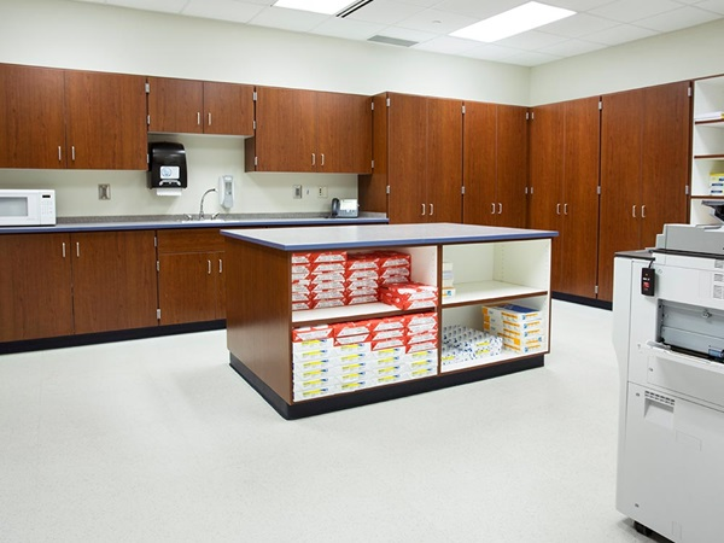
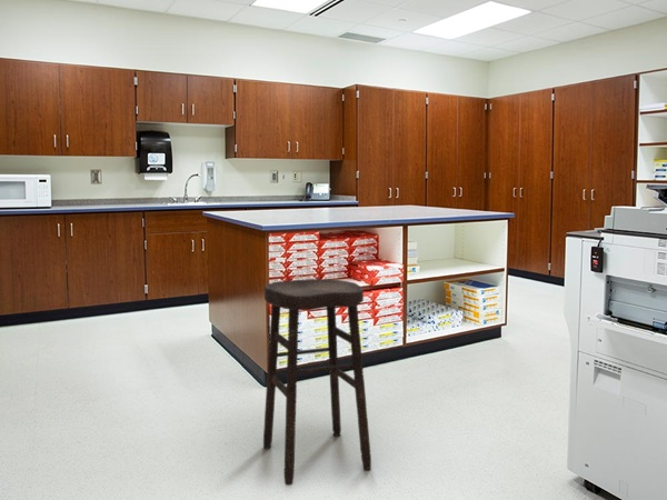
+ stool [262,278,372,487]
